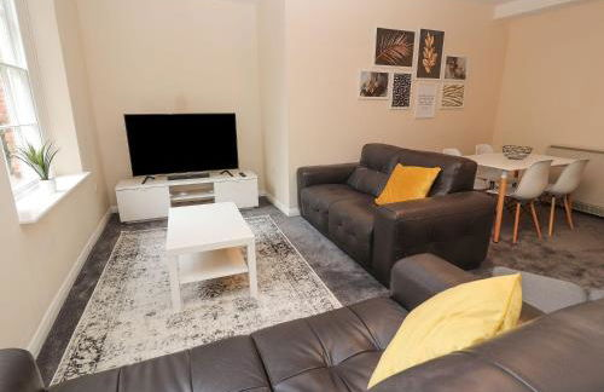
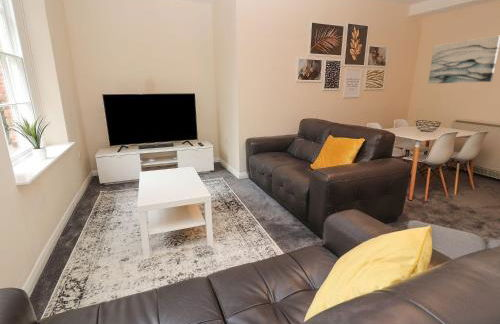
+ wall art [427,35,500,85]
